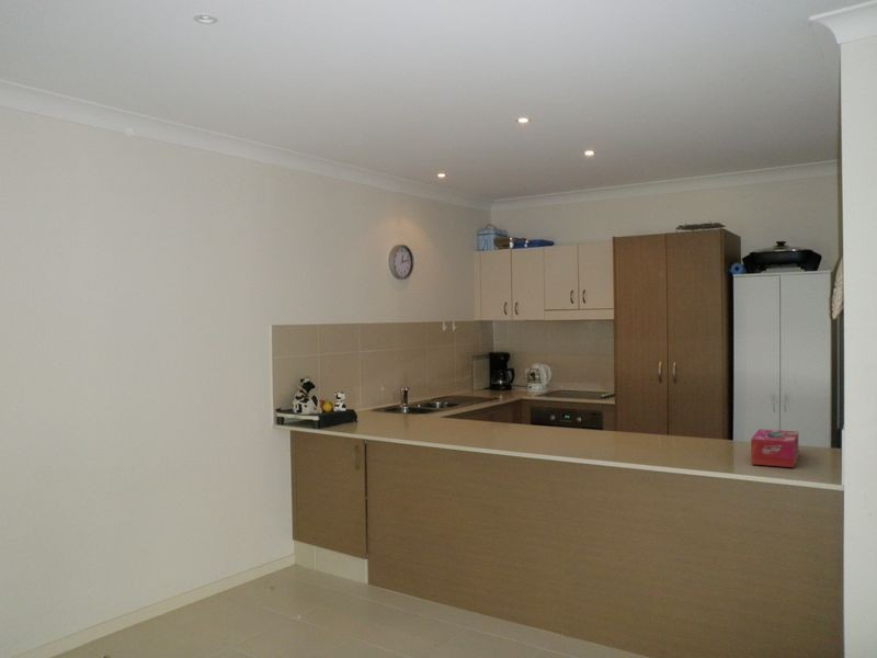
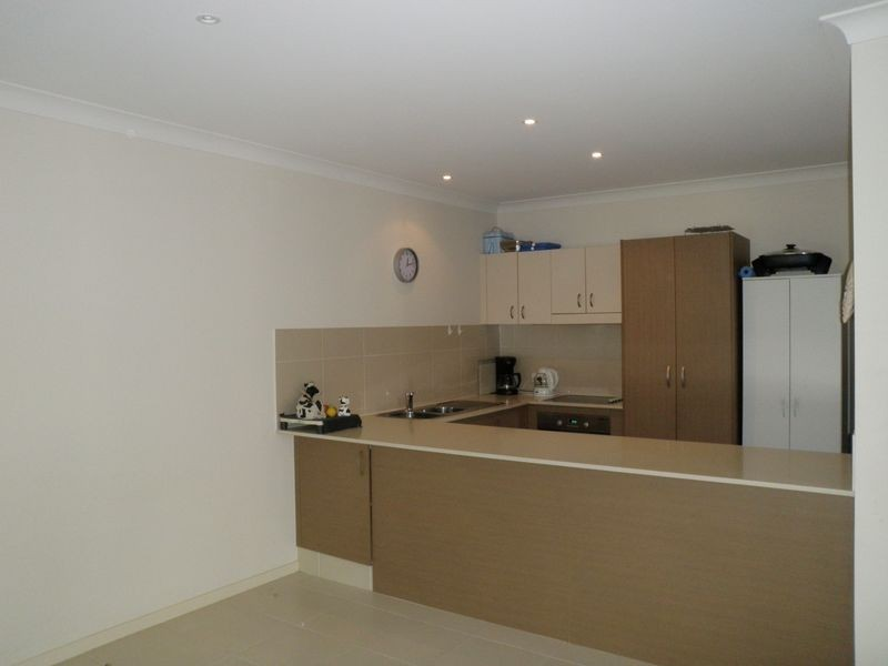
- tissue box [750,428,799,468]
